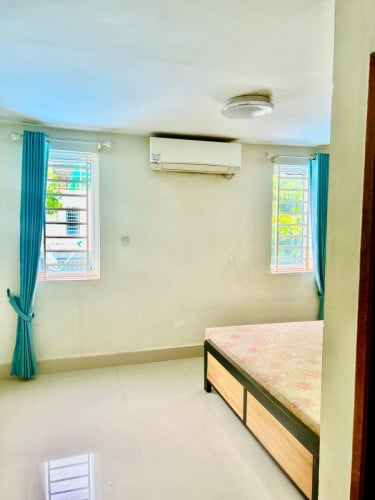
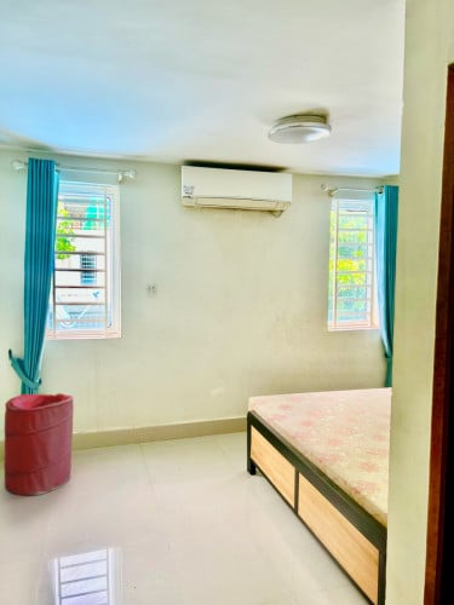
+ laundry hamper [2,392,75,496]
